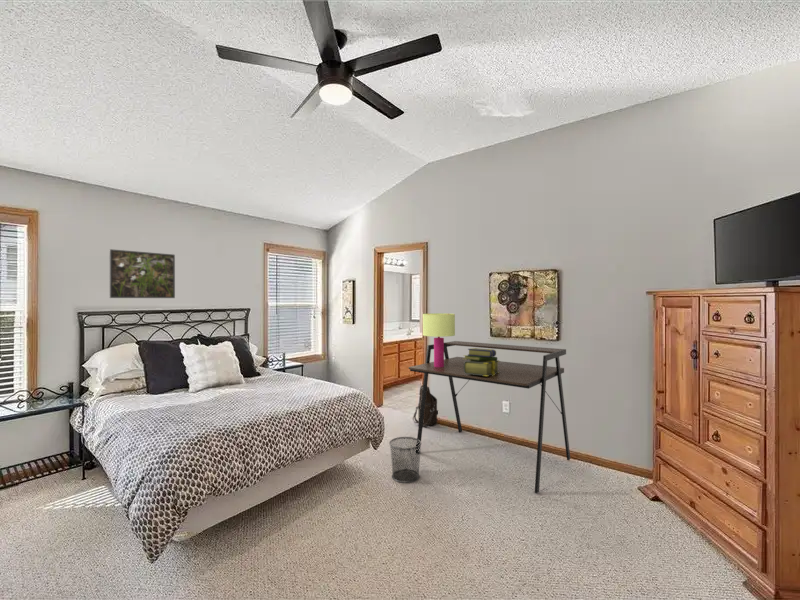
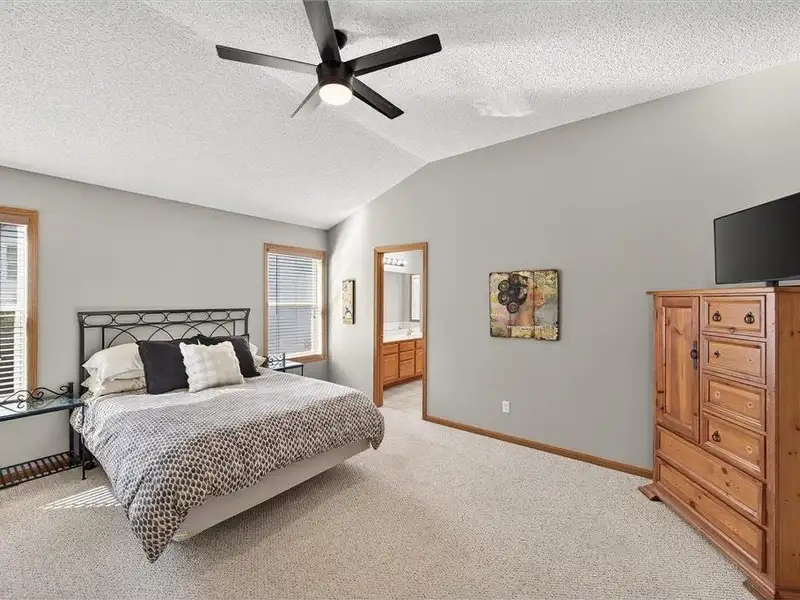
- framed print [109,248,176,299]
- stack of books [462,347,500,376]
- table lamp [422,312,456,367]
- desk [408,340,571,494]
- shoulder bag [412,384,439,428]
- waste bin [388,436,422,484]
